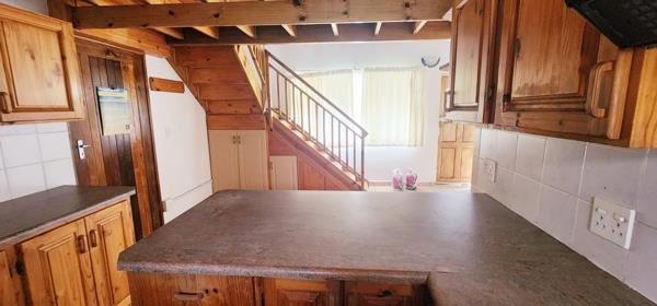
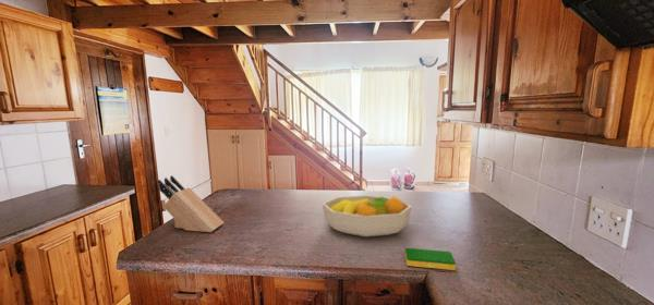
+ knife block [157,174,226,233]
+ dish sponge [404,247,457,271]
+ fruit bowl [322,194,413,237]
